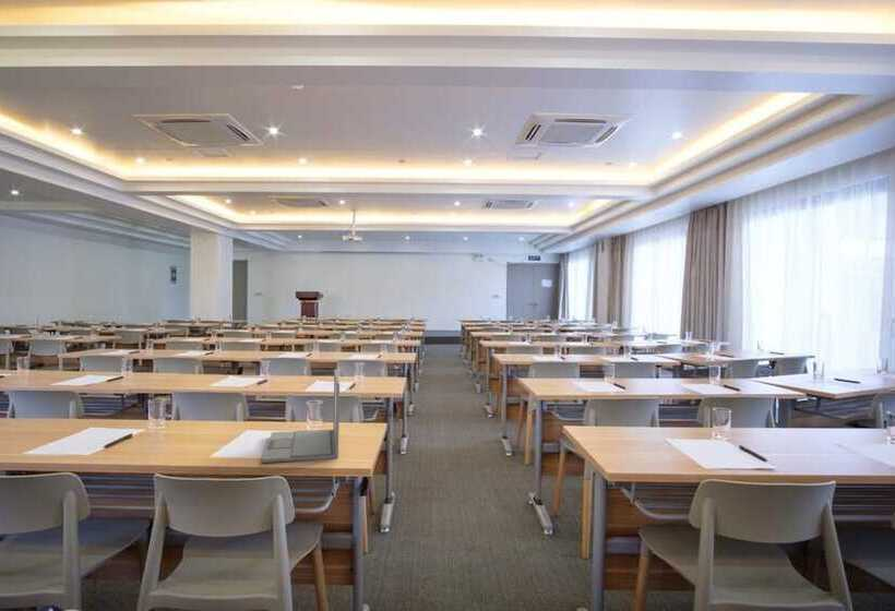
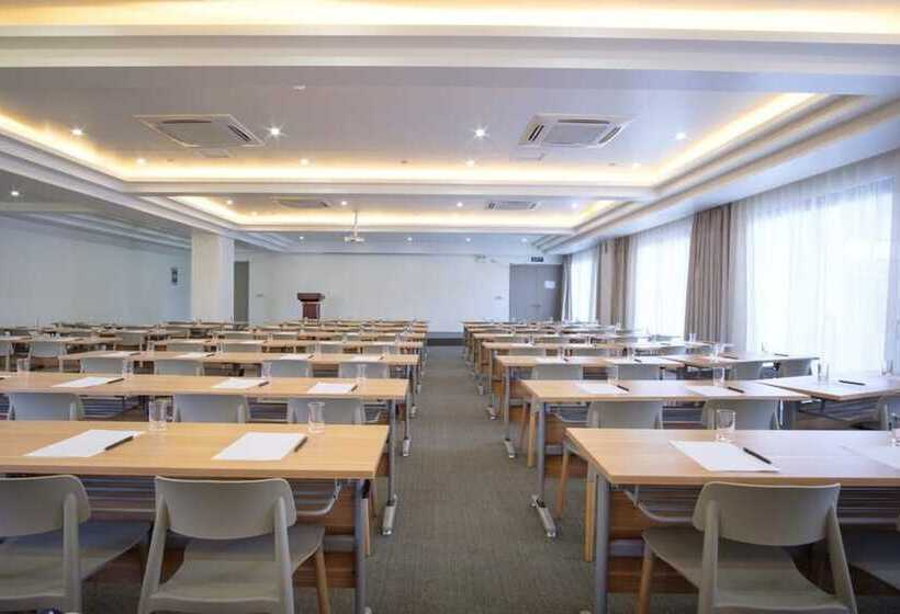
- laptop [261,368,341,464]
